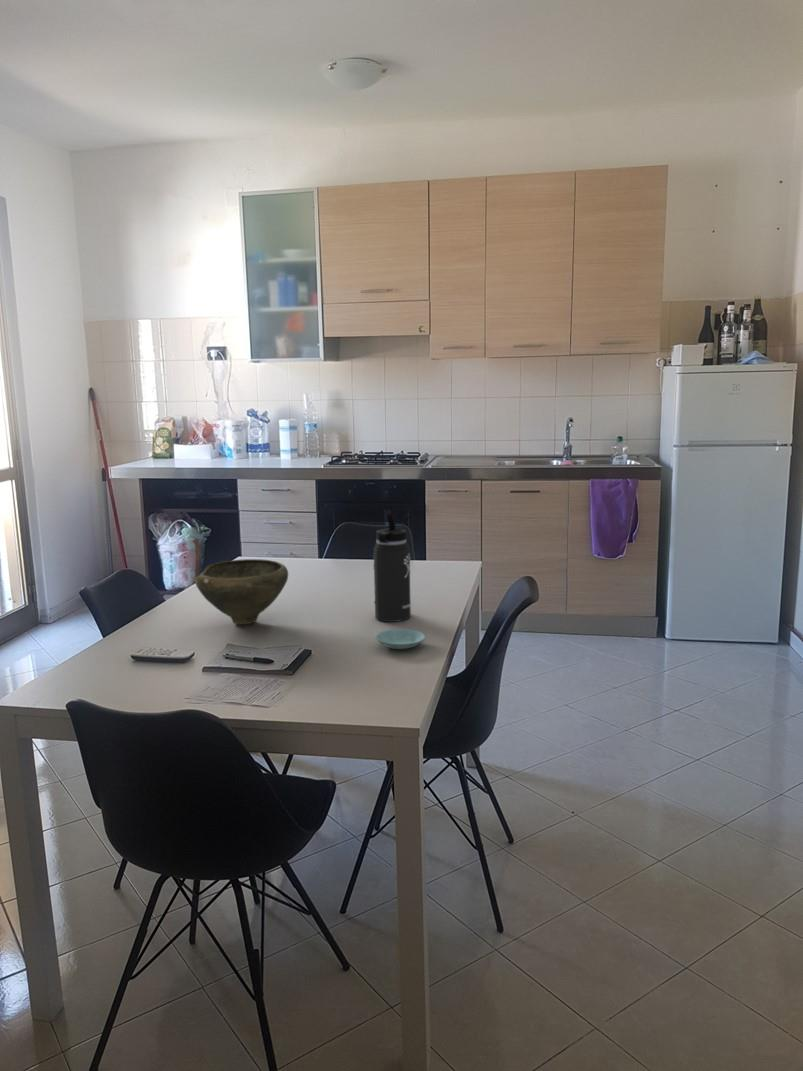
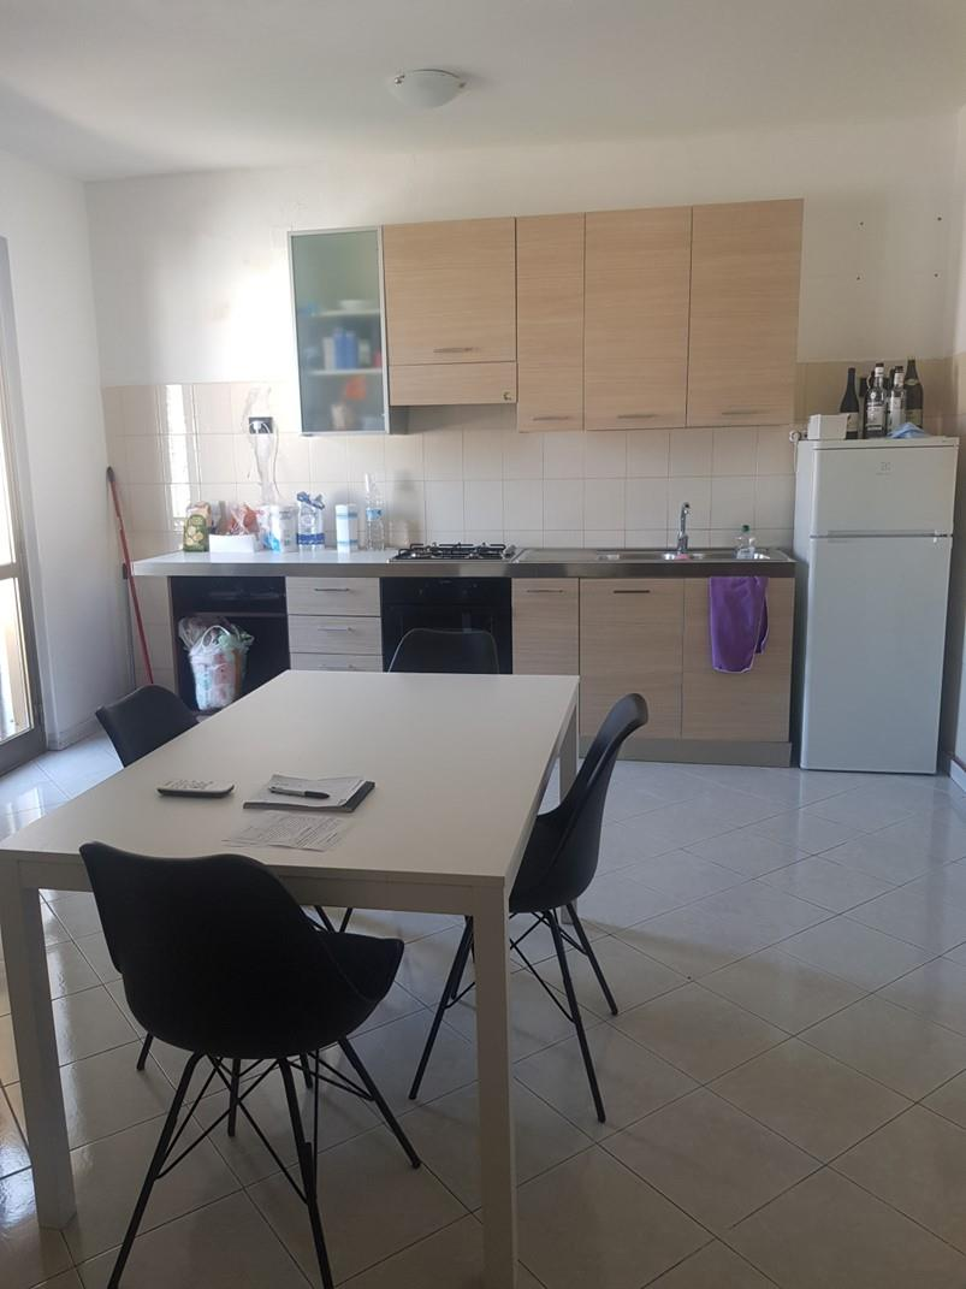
- thermos bottle [372,513,412,623]
- saucer [375,628,426,650]
- bowl [193,558,289,625]
